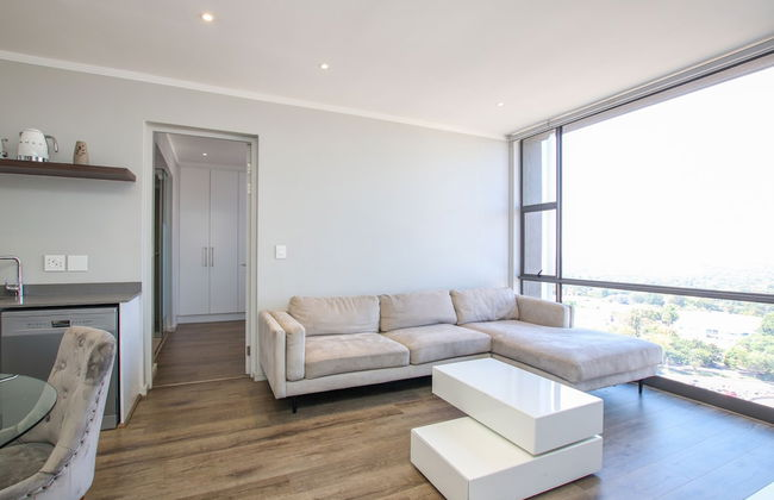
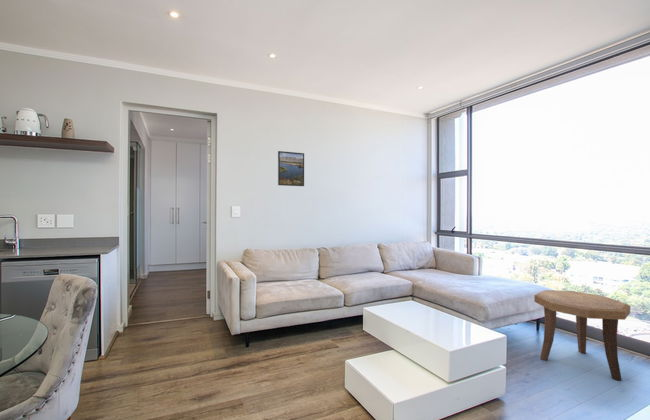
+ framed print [277,150,305,187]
+ side table [533,289,631,381]
